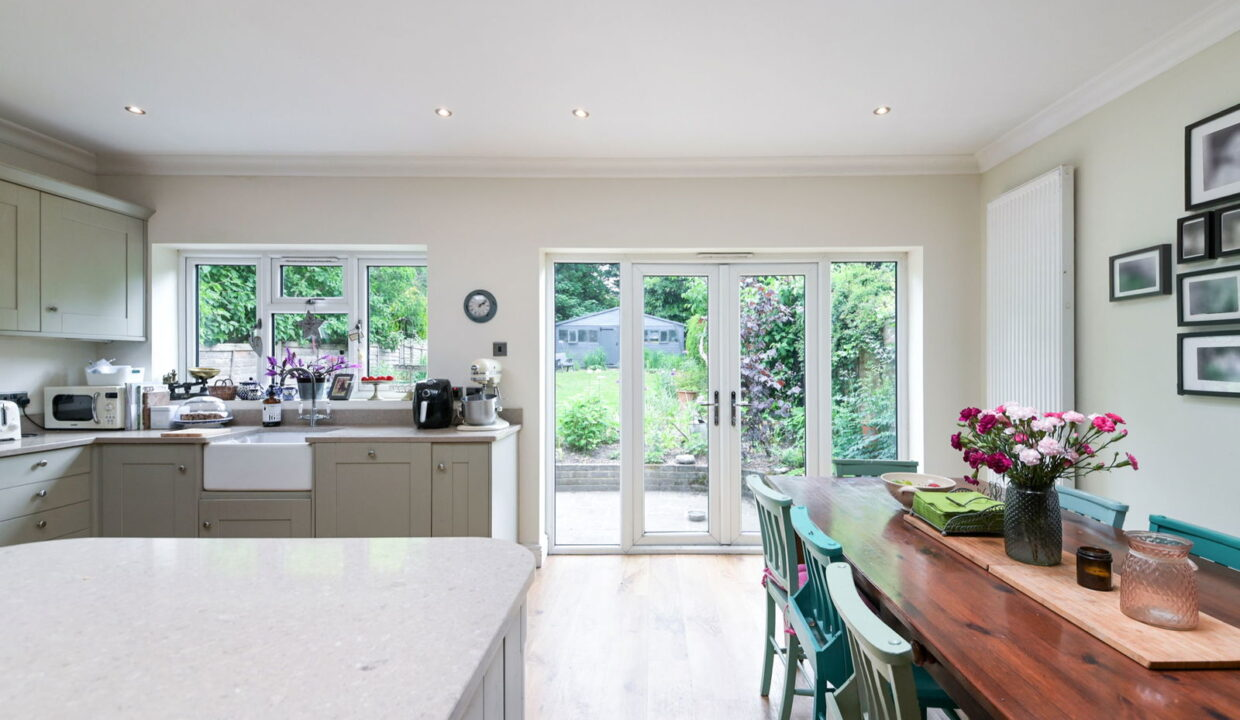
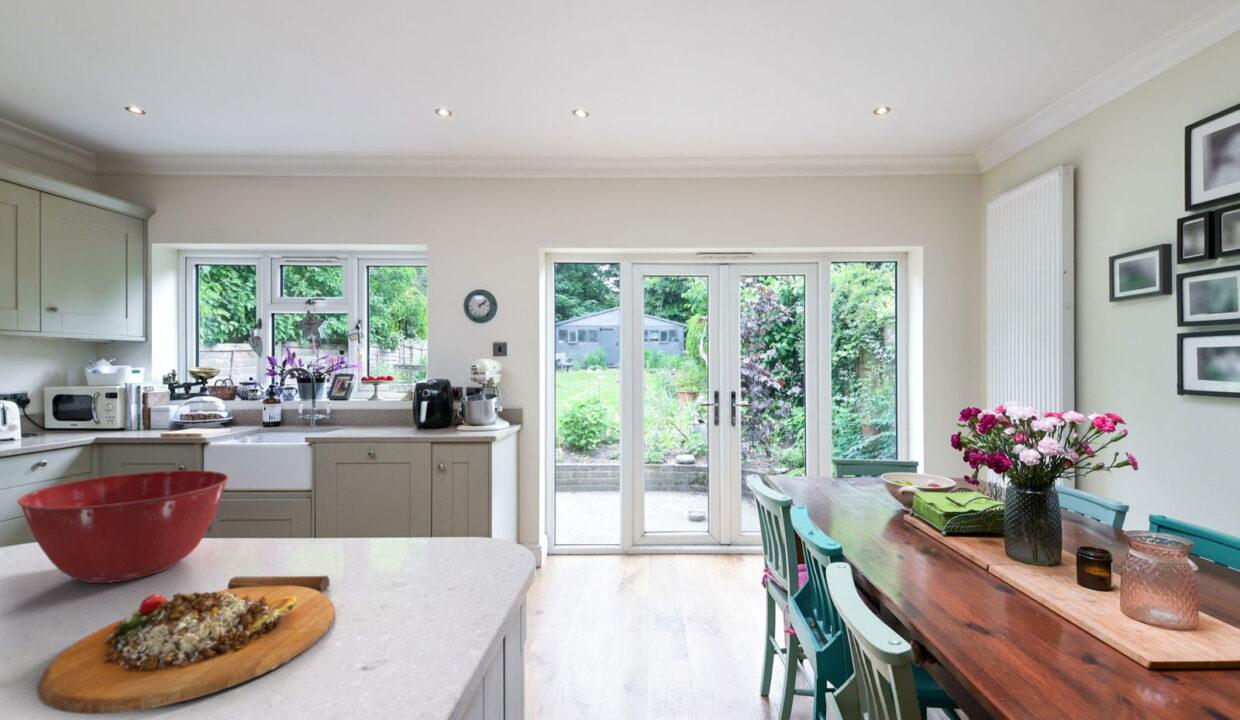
+ cutting board [36,575,336,715]
+ mixing bowl [16,469,230,584]
